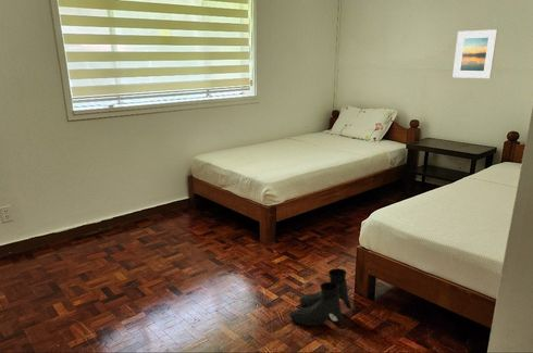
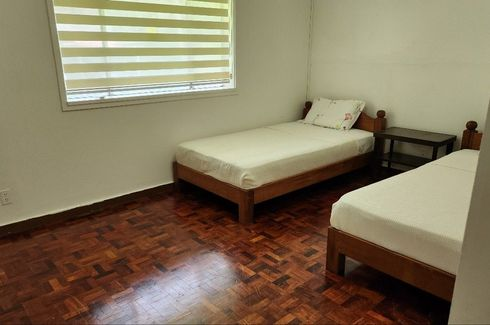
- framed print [451,28,499,79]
- boots [288,267,352,327]
